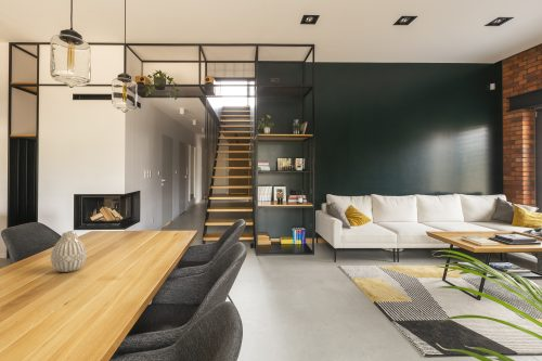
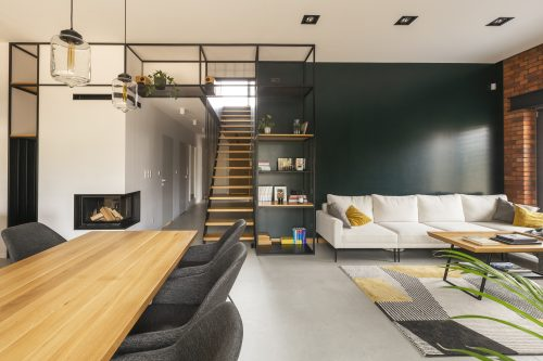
- vase [50,230,88,273]
